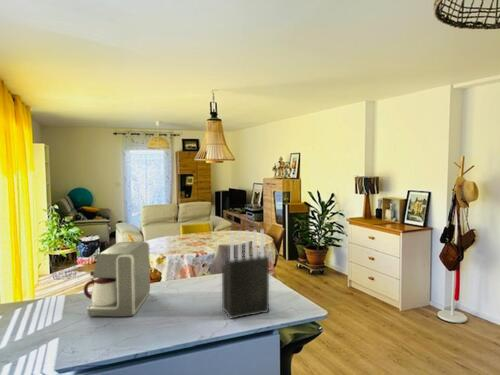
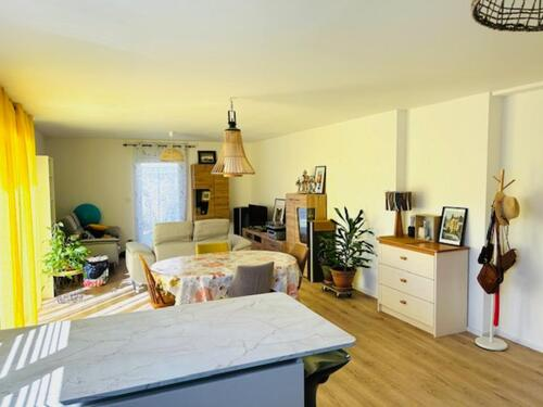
- coffee maker [83,241,151,318]
- knife block [221,228,270,320]
